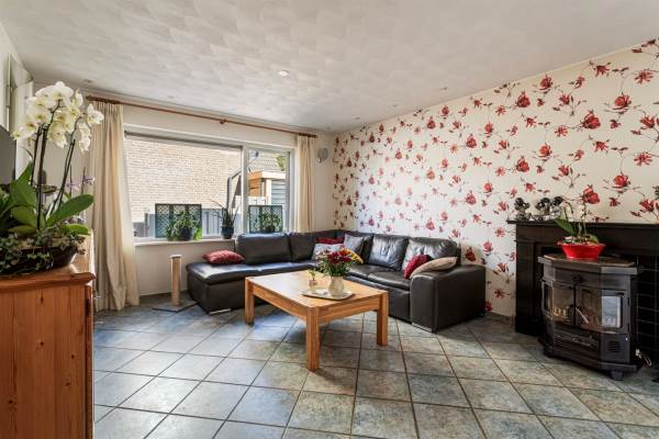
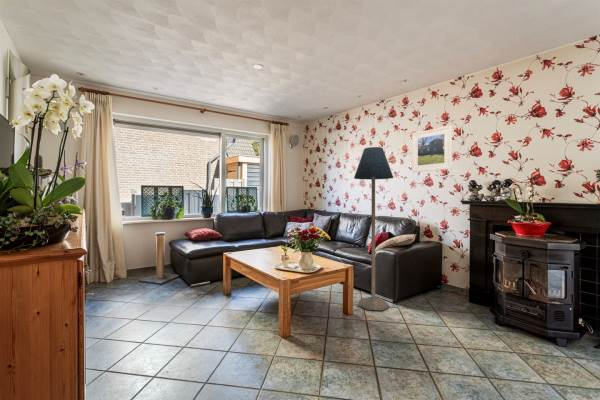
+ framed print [411,125,453,173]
+ floor lamp [353,146,394,312]
